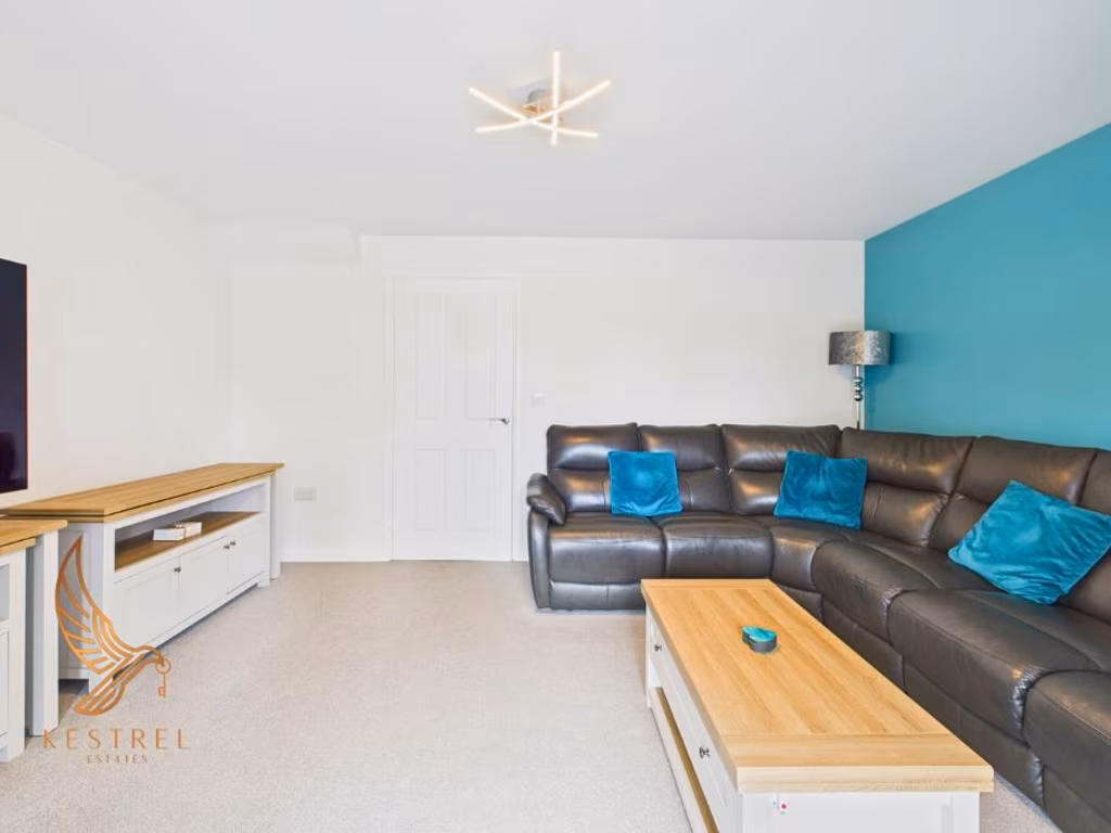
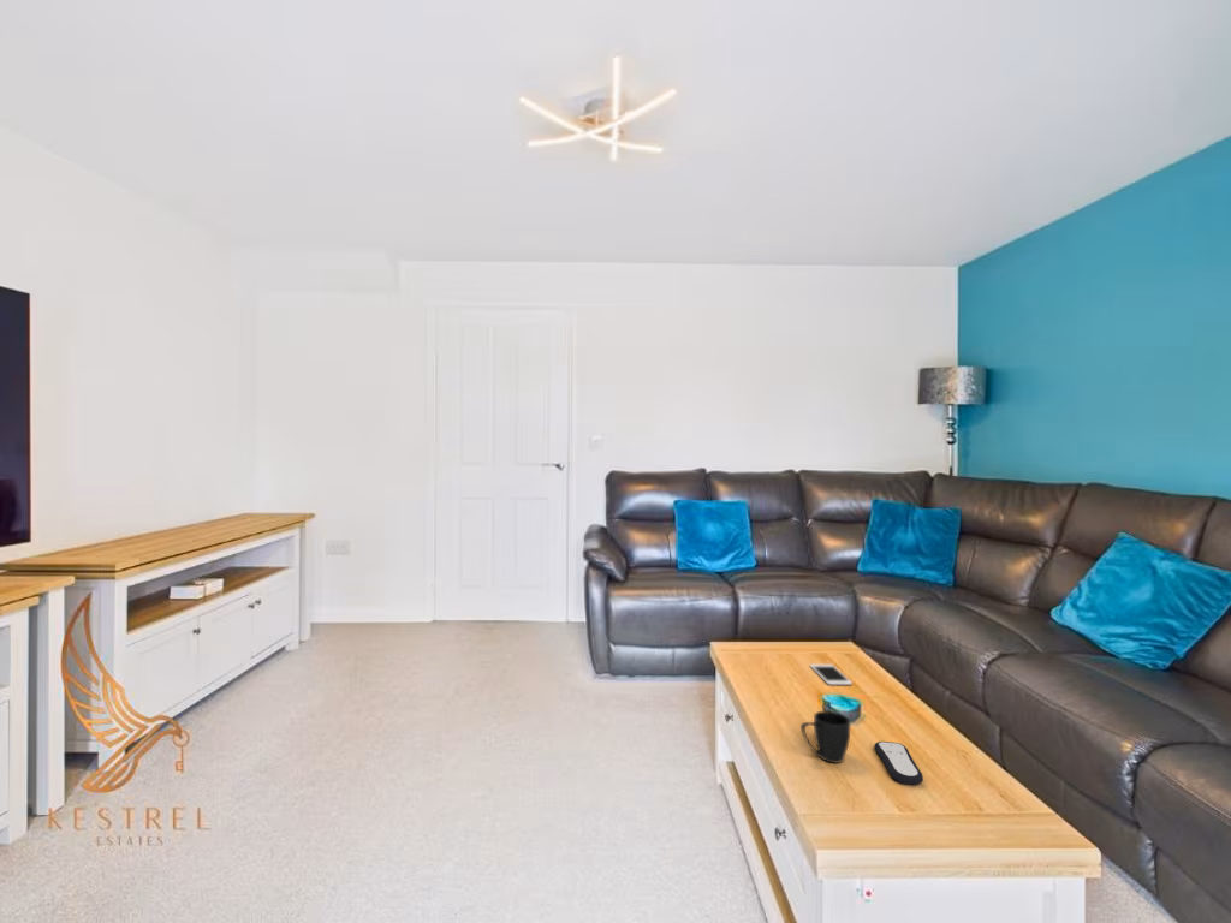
+ cell phone [809,663,854,686]
+ mug [799,709,851,764]
+ remote control [873,740,924,786]
